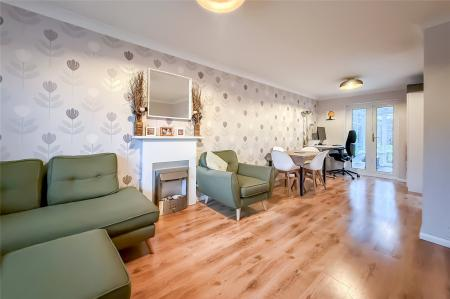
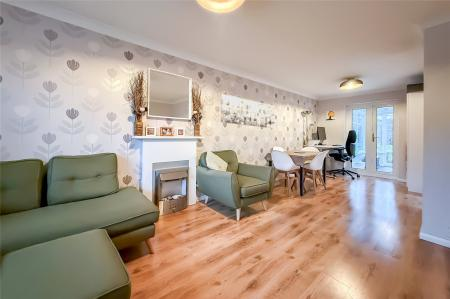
+ wall art [220,93,275,129]
